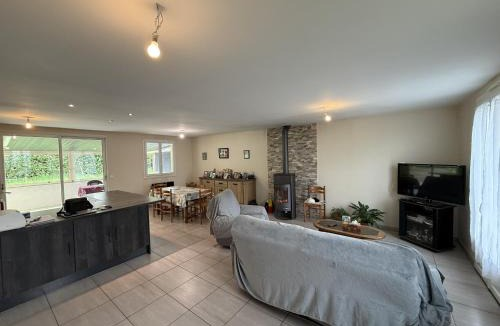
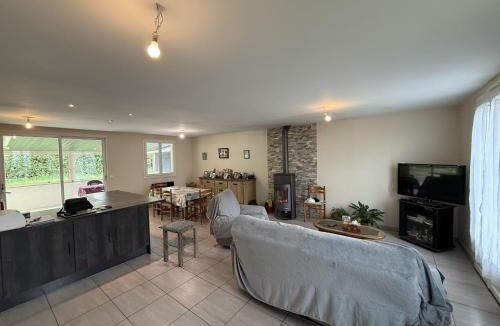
+ side table [157,218,203,267]
